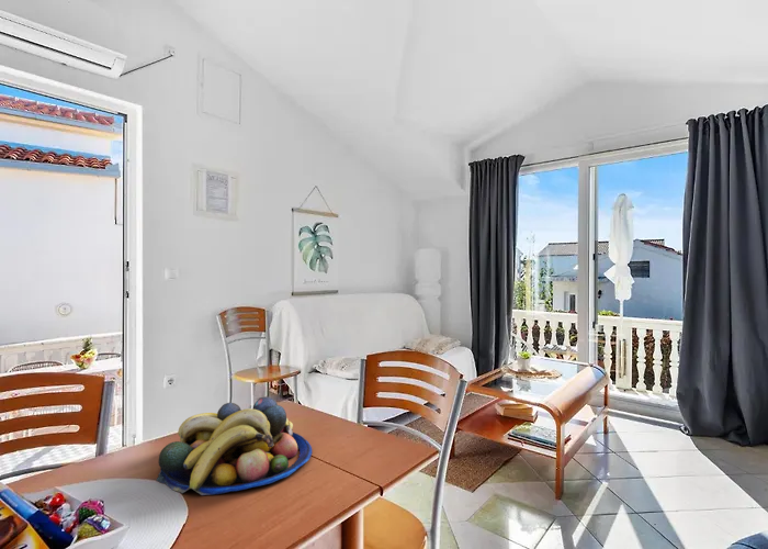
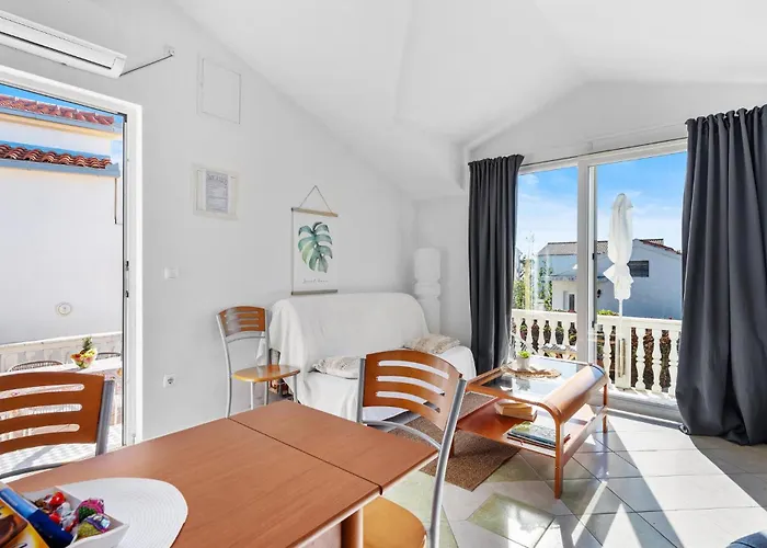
- fruit bowl [156,395,313,496]
